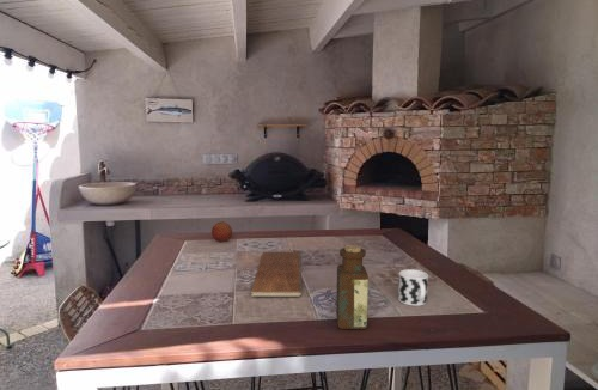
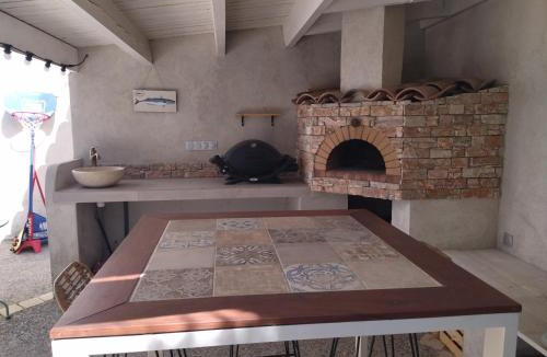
- cup [397,268,429,307]
- bottle [335,244,370,330]
- chopping board [250,251,303,298]
- fruit [210,220,233,243]
